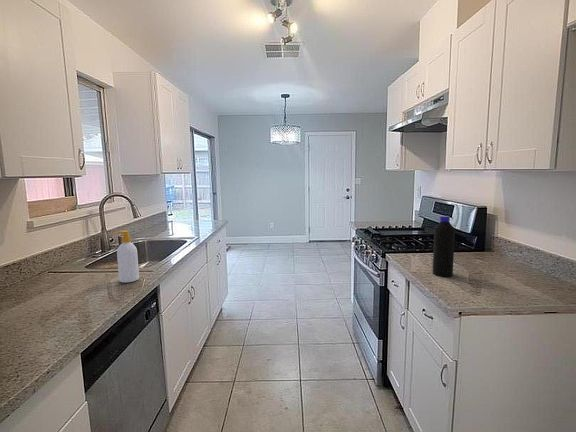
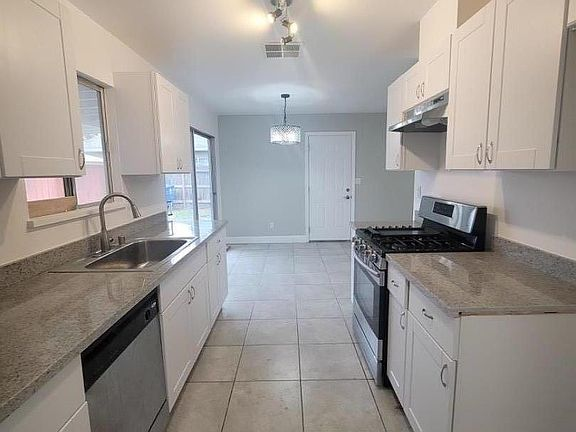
- soap bottle [113,230,140,284]
- bottle [432,215,456,278]
